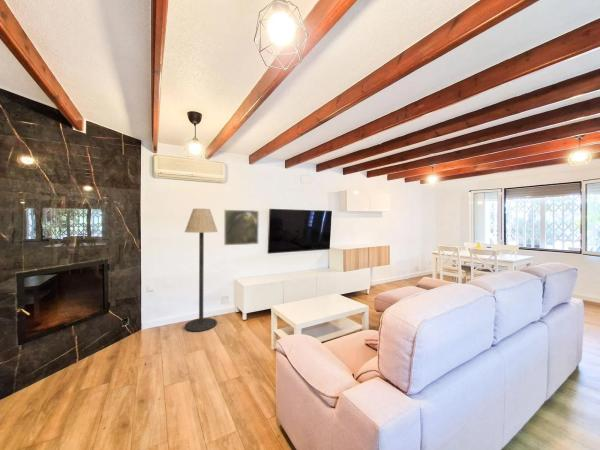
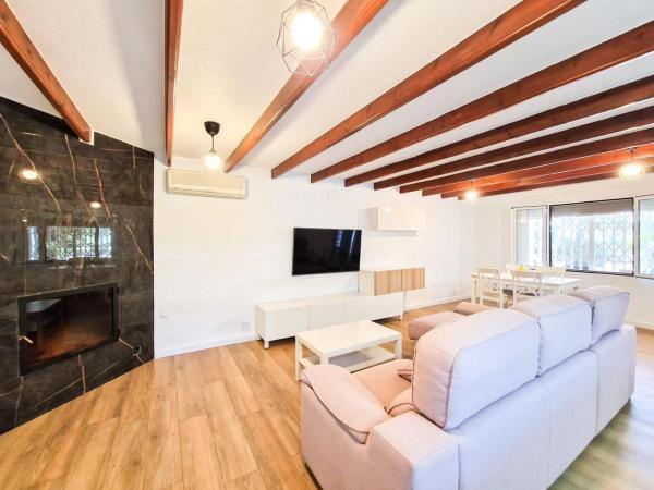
- floor lamp [184,208,219,332]
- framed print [223,209,260,246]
